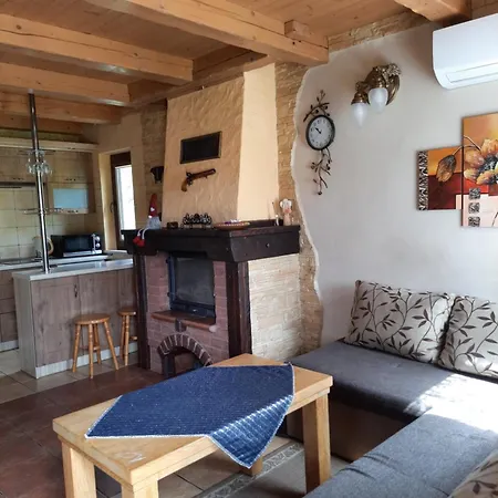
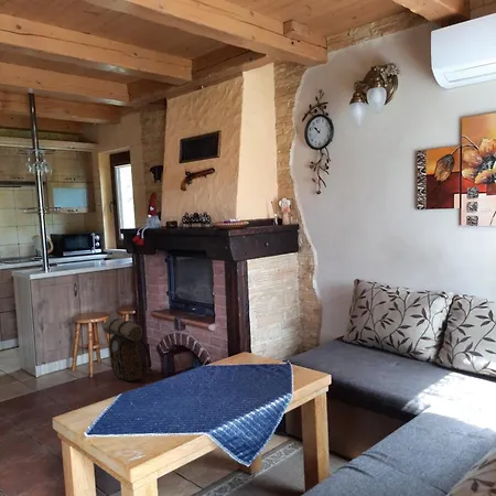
+ backpack [101,317,153,382]
